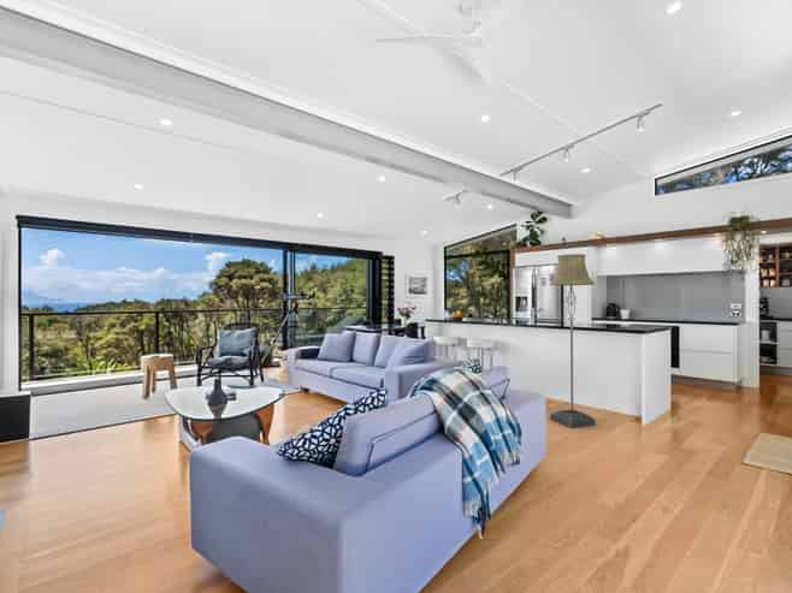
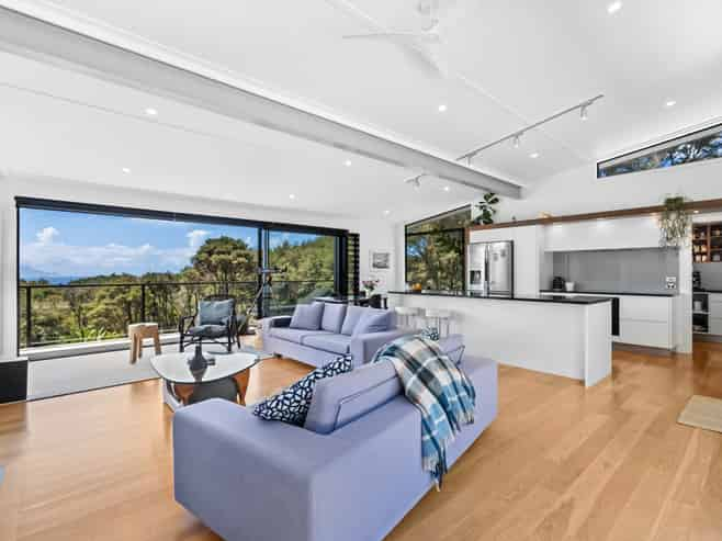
- floor lamp [548,253,597,428]
